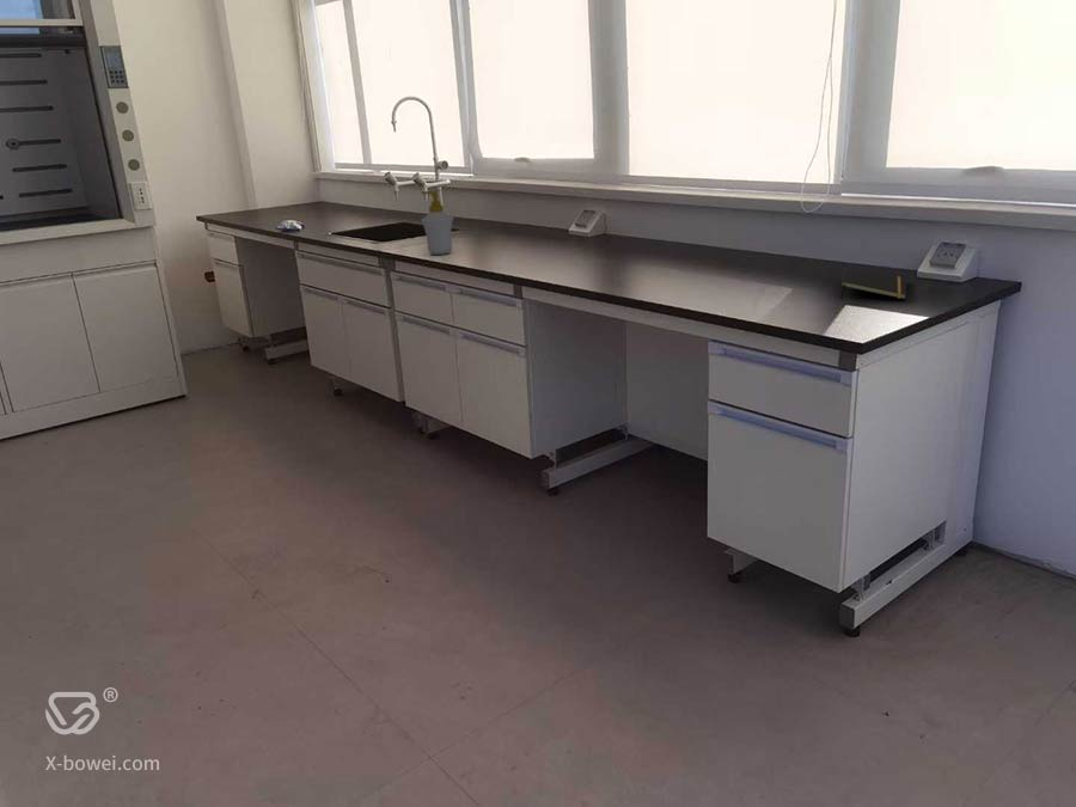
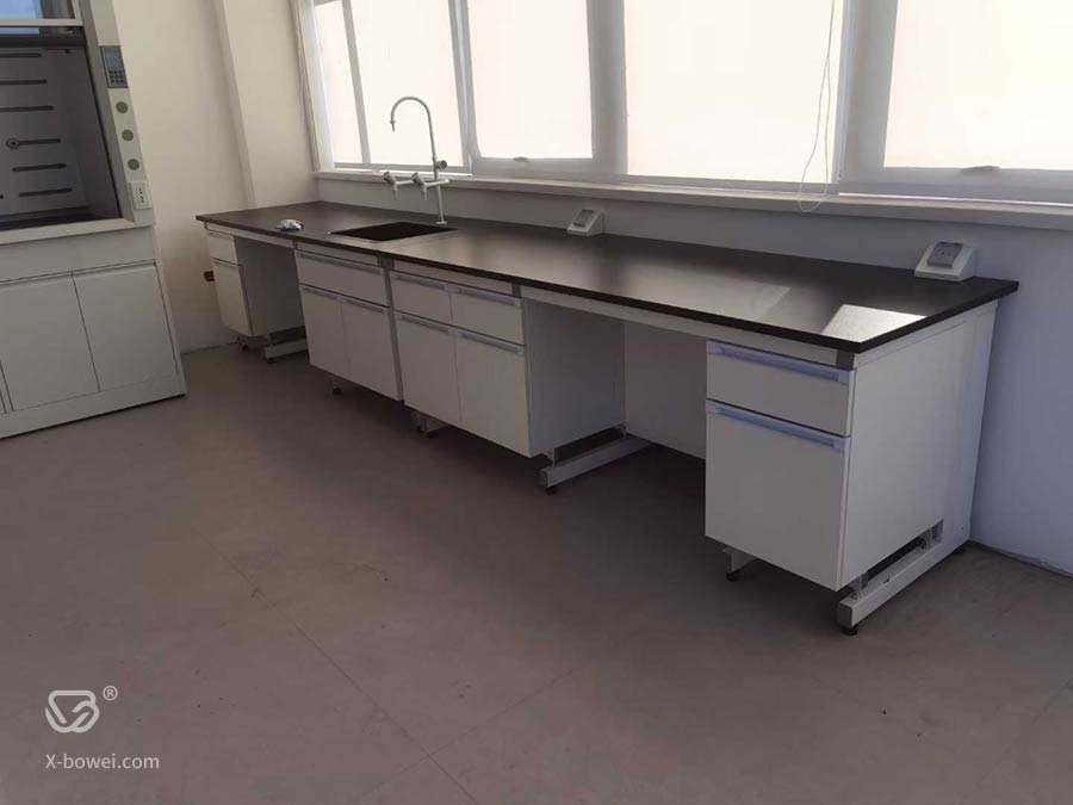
- notepad [839,265,907,300]
- soap bottle [420,189,454,256]
